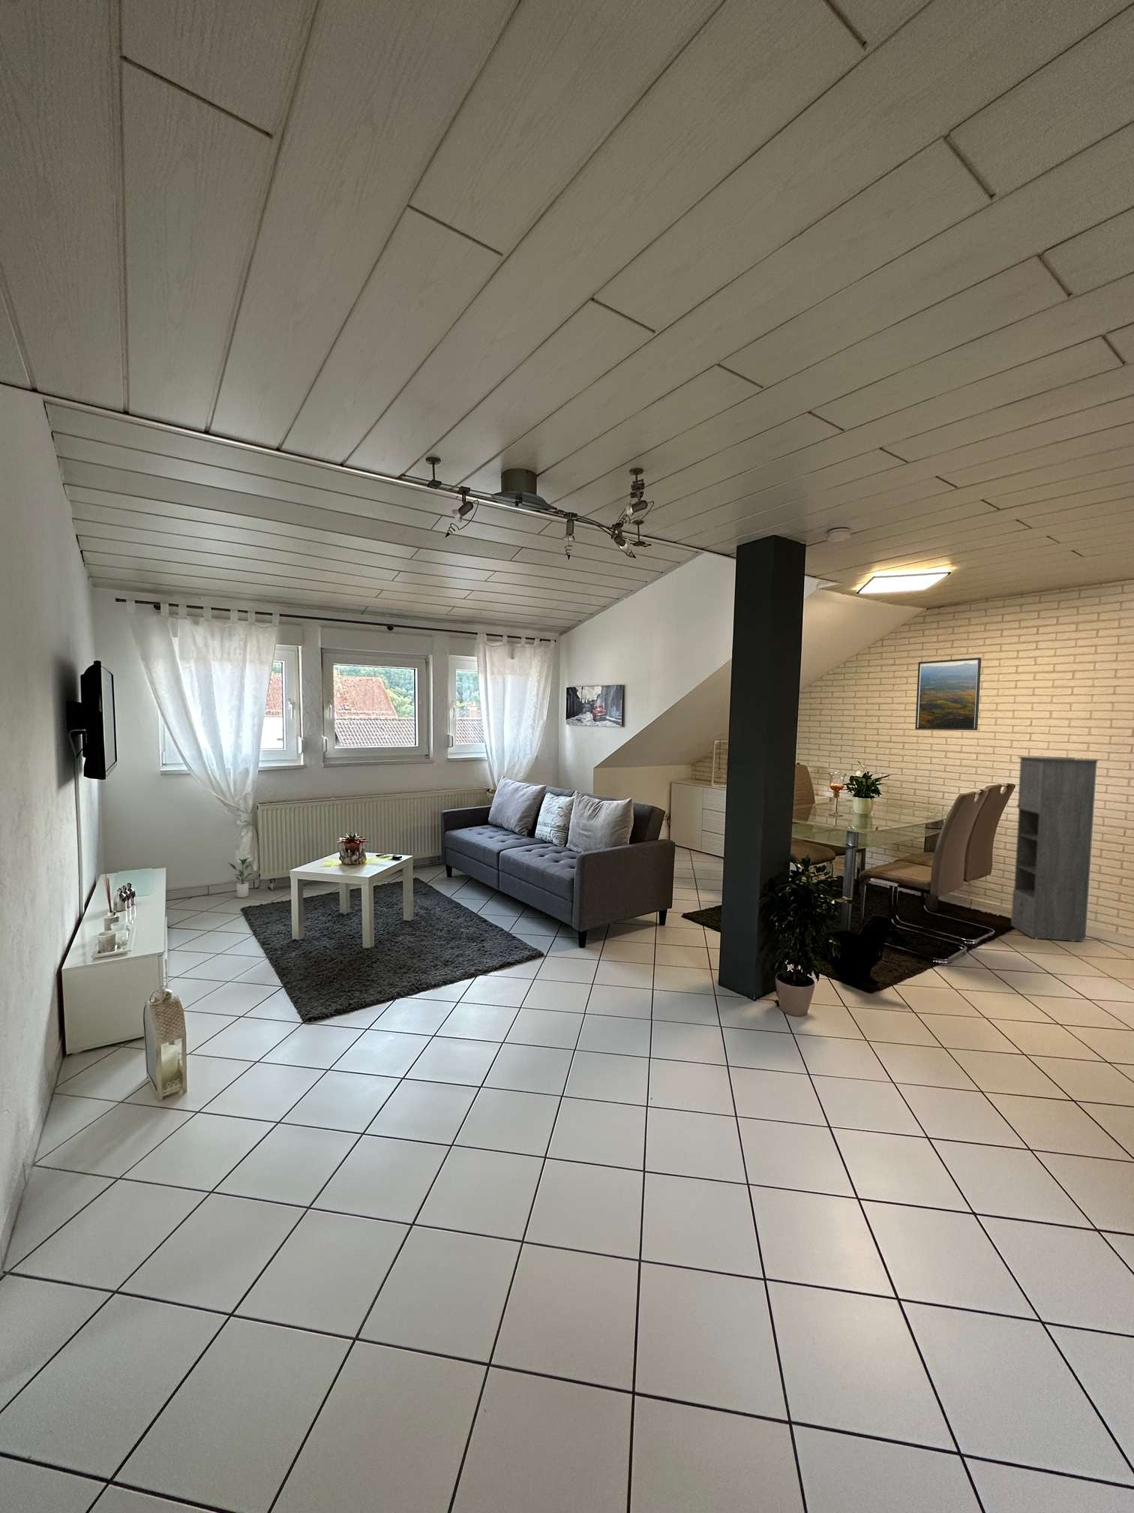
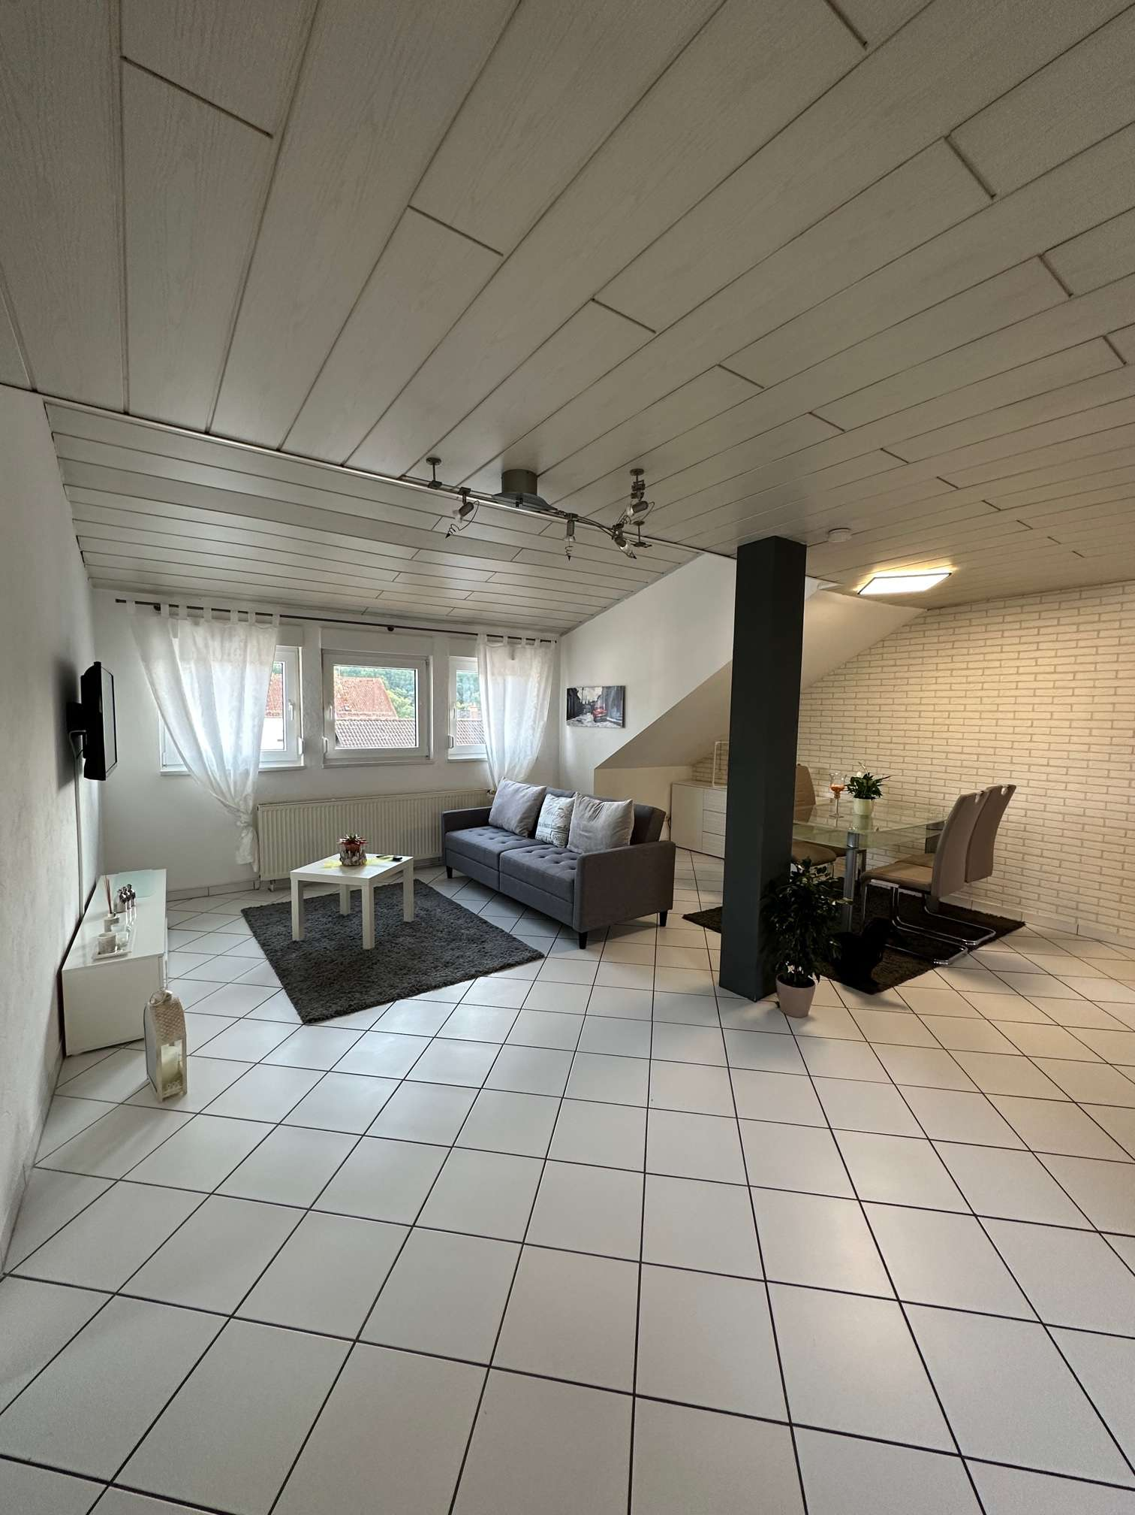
- potted plant [228,857,254,898]
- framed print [915,656,982,731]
- storage cabinet [1010,755,1099,942]
